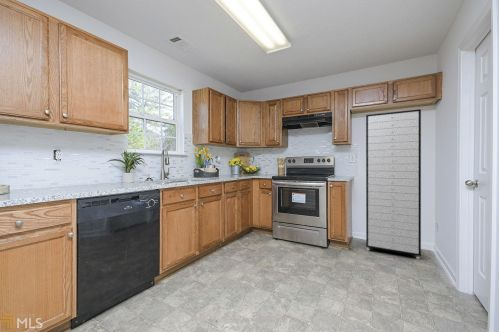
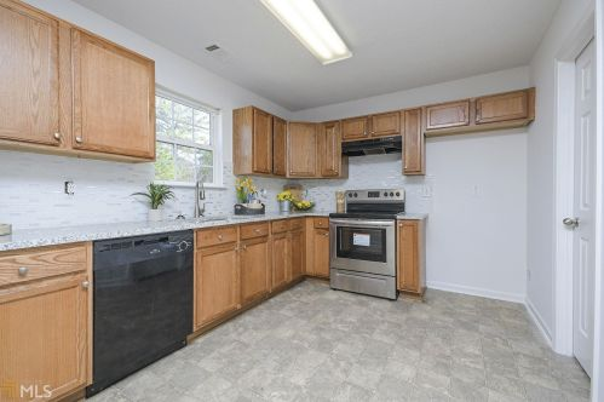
- storage cabinet [365,108,422,260]
